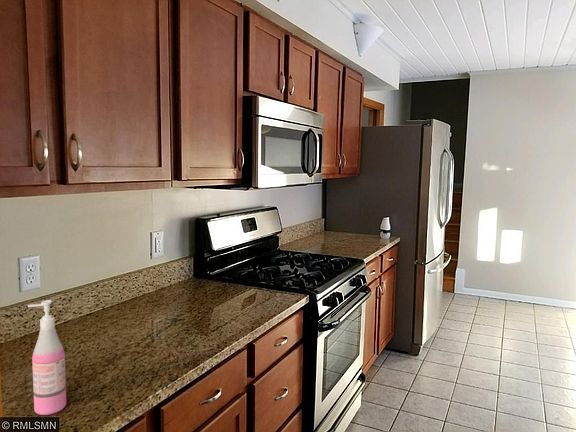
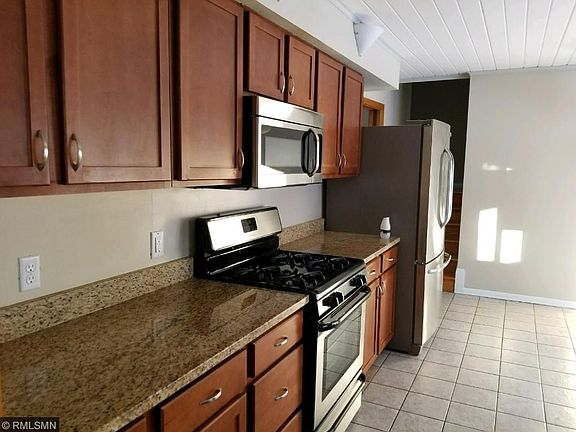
- soap dispenser [27,299,67,416]
